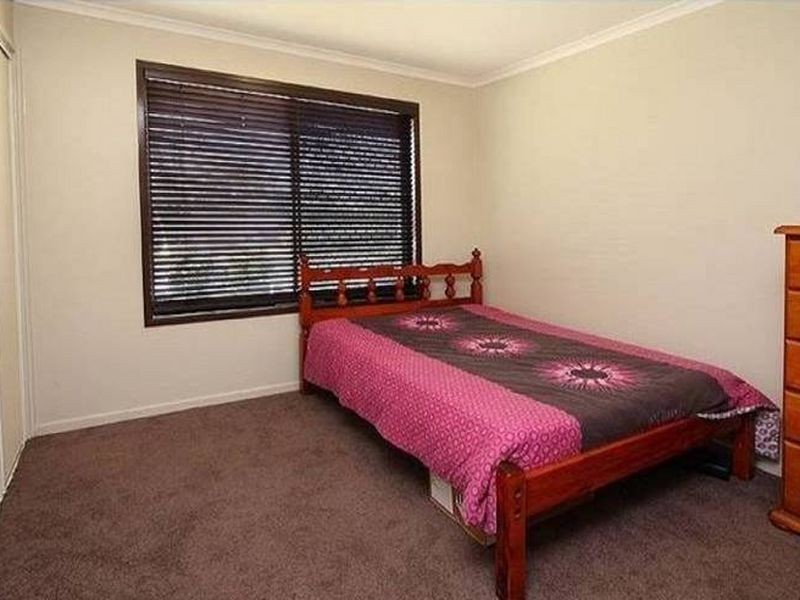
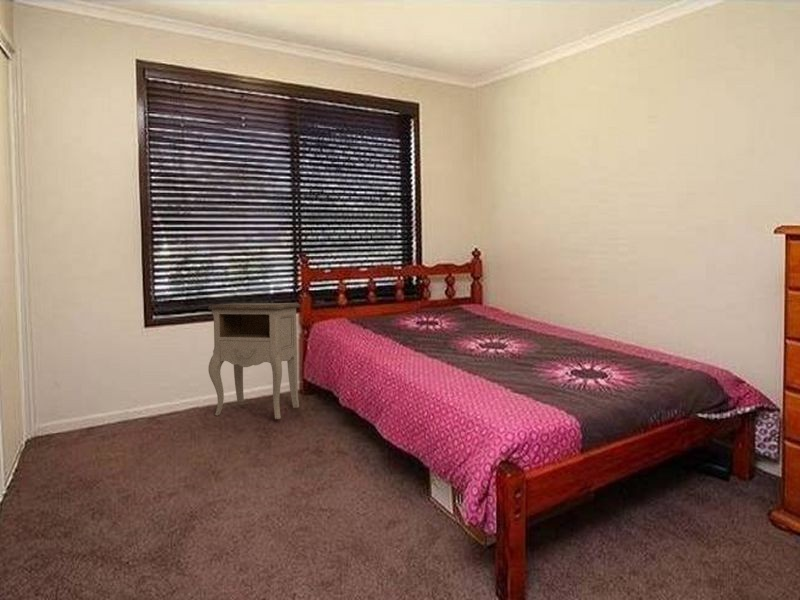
+ nightstand [207,302,301,420]
